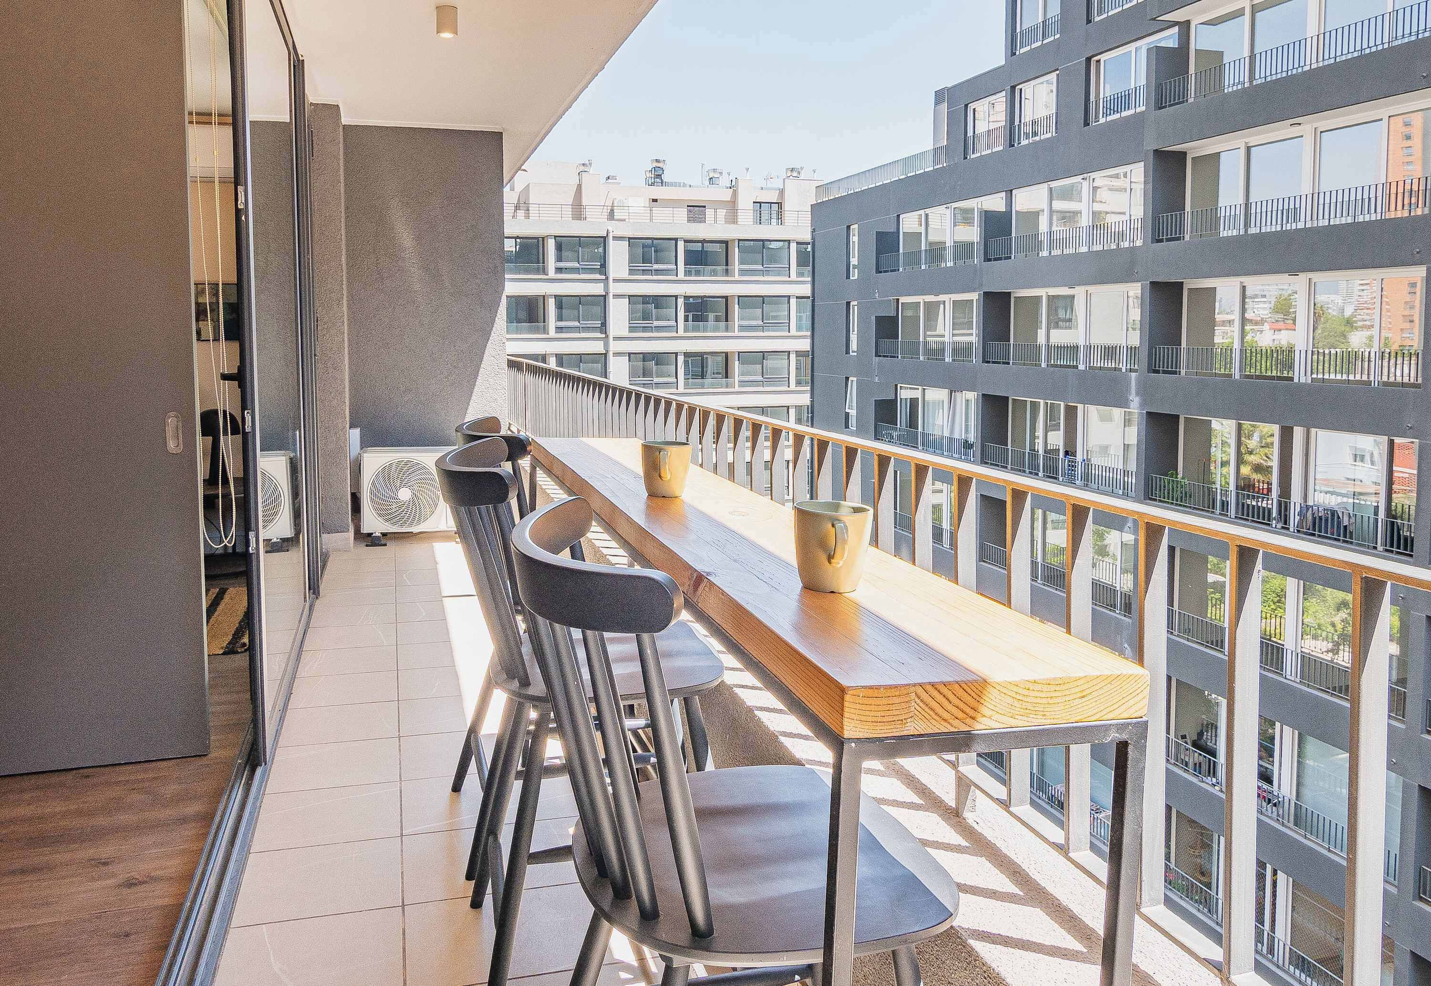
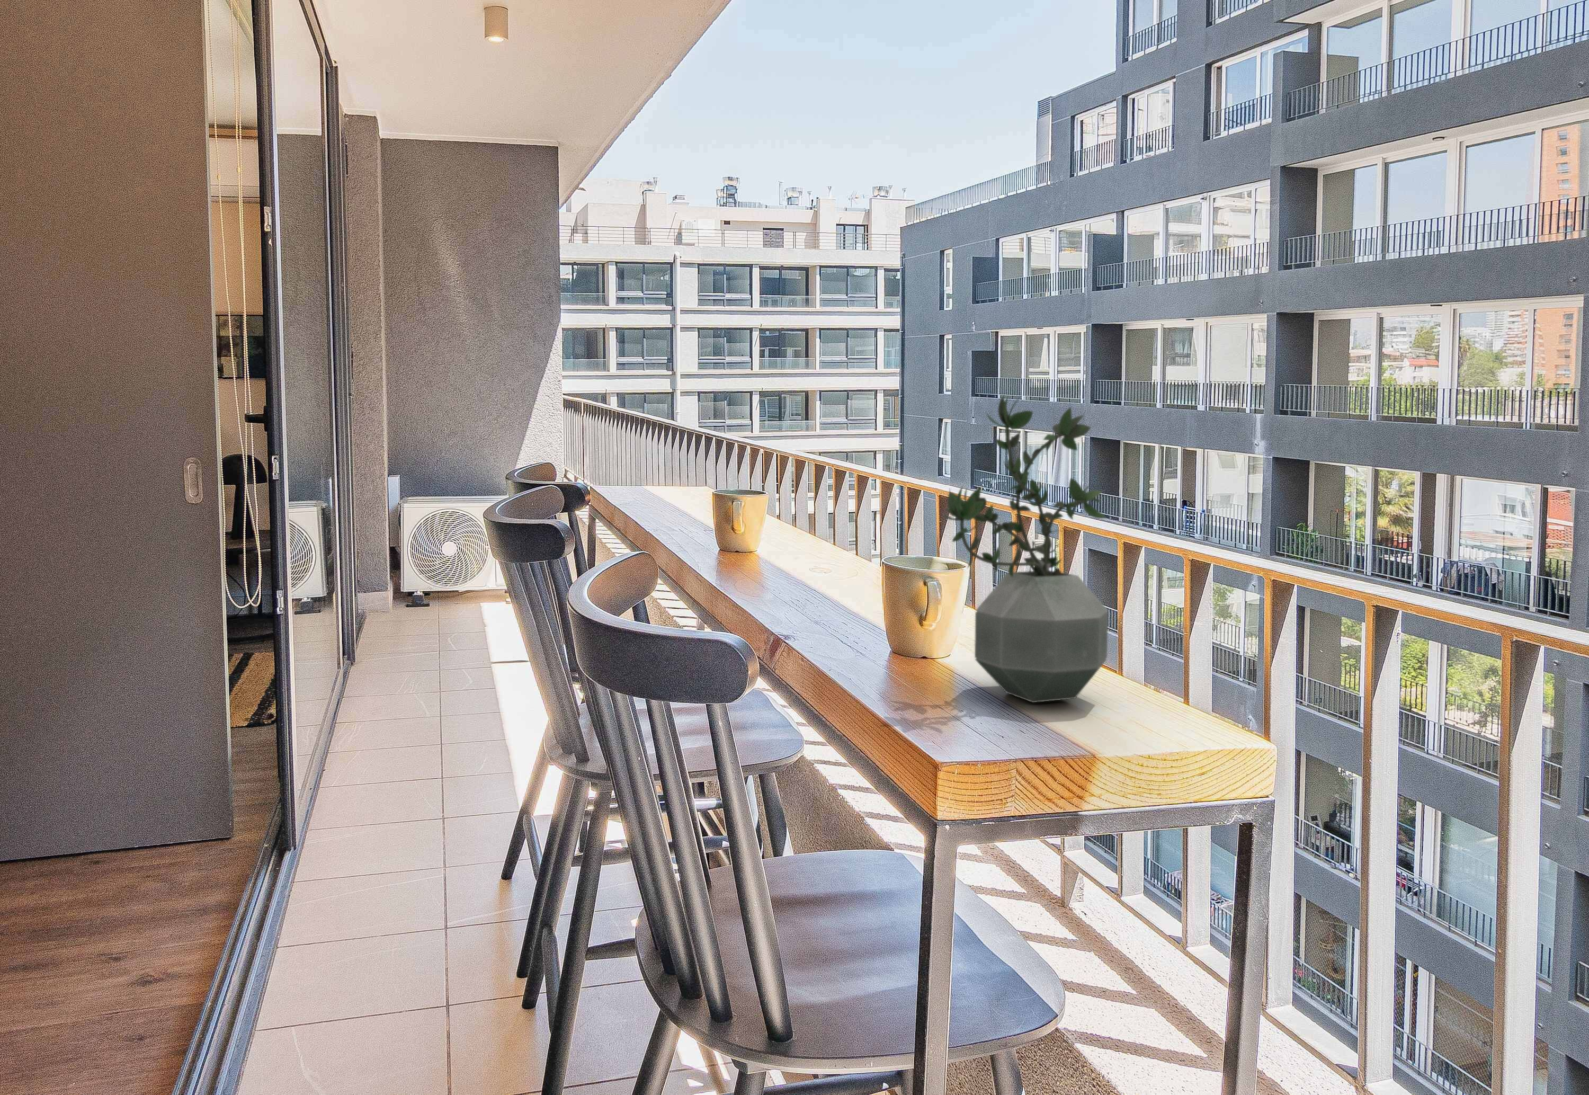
+ potted plant [943,396,1108,703]
